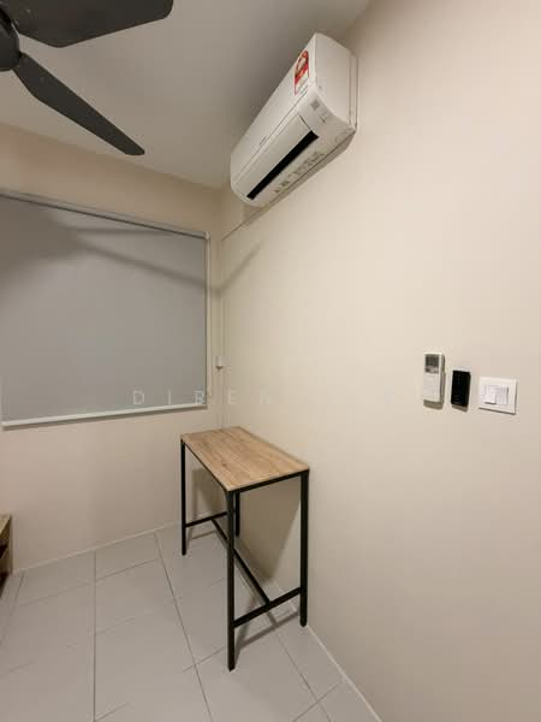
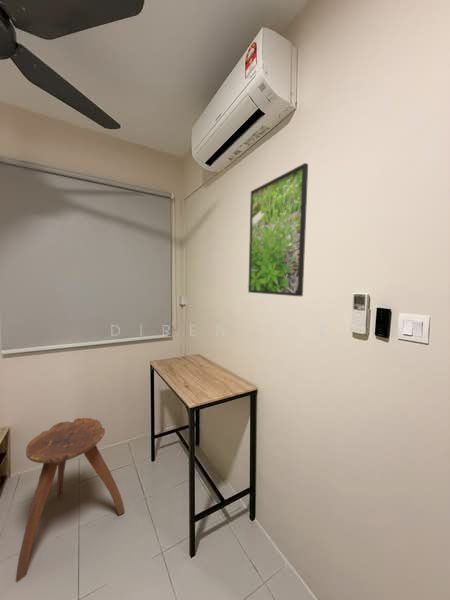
+ stool [15,417,126,583]
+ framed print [247,162,309,297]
